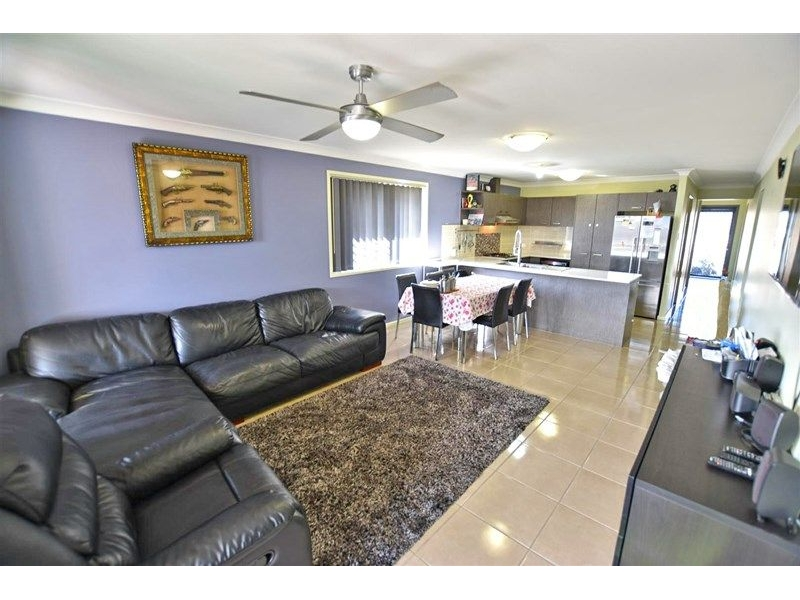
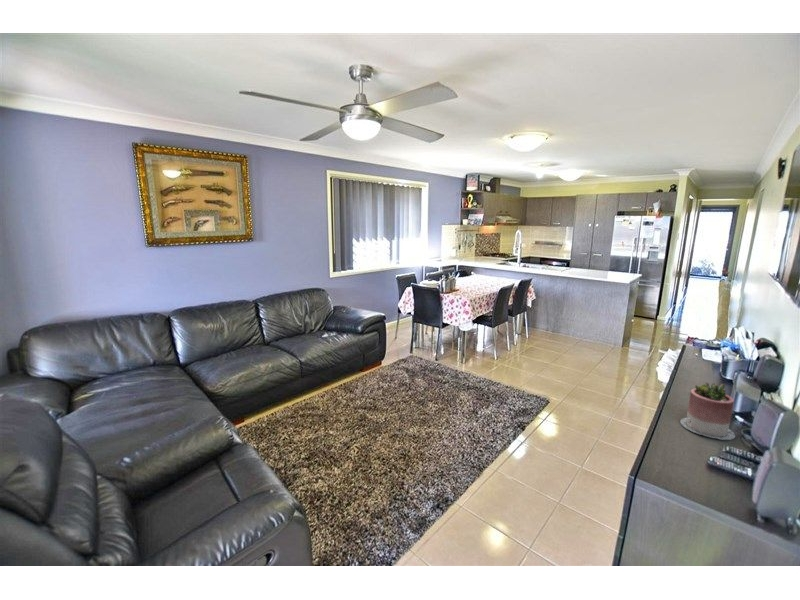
+ succulent planter [679,381,736,441]
